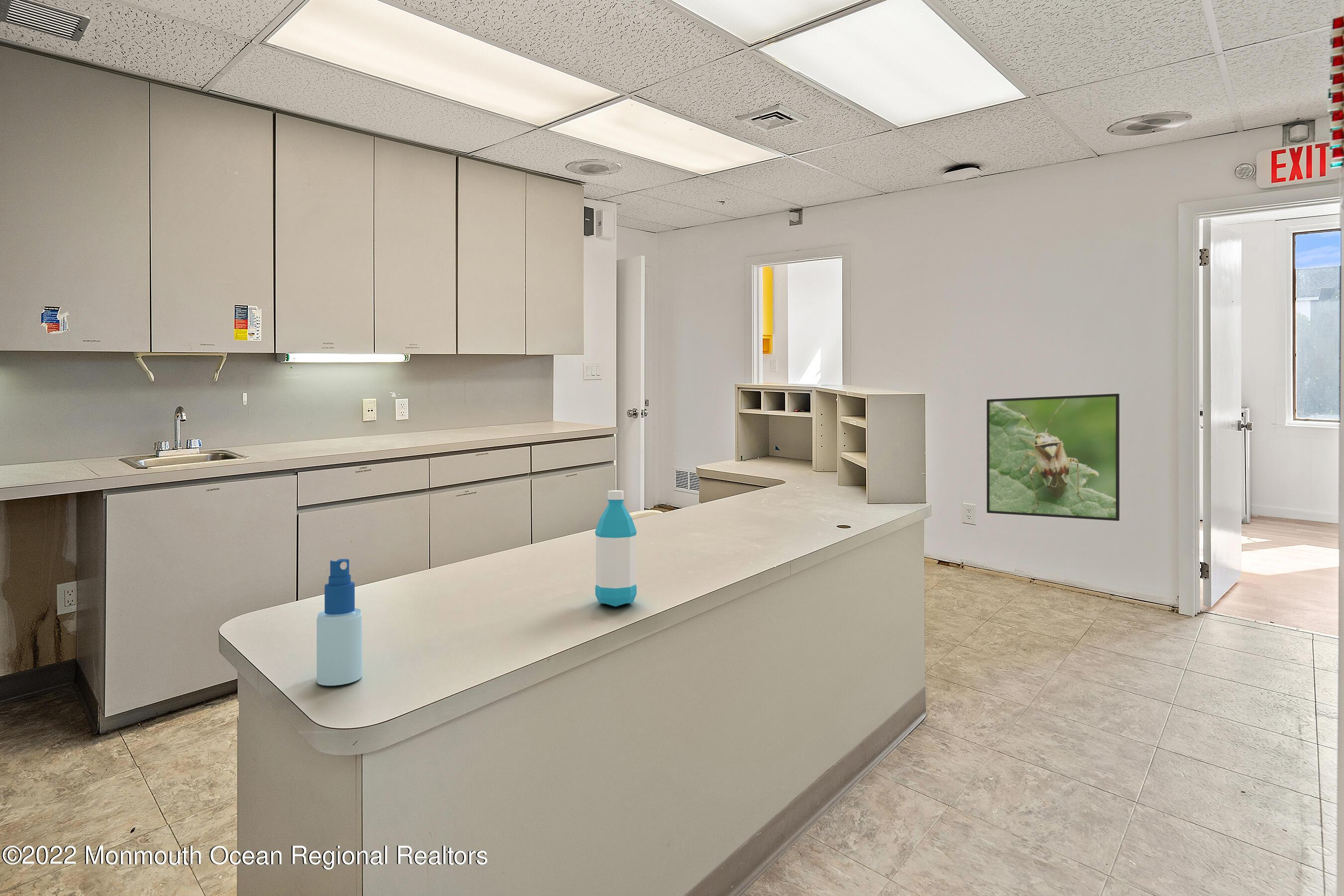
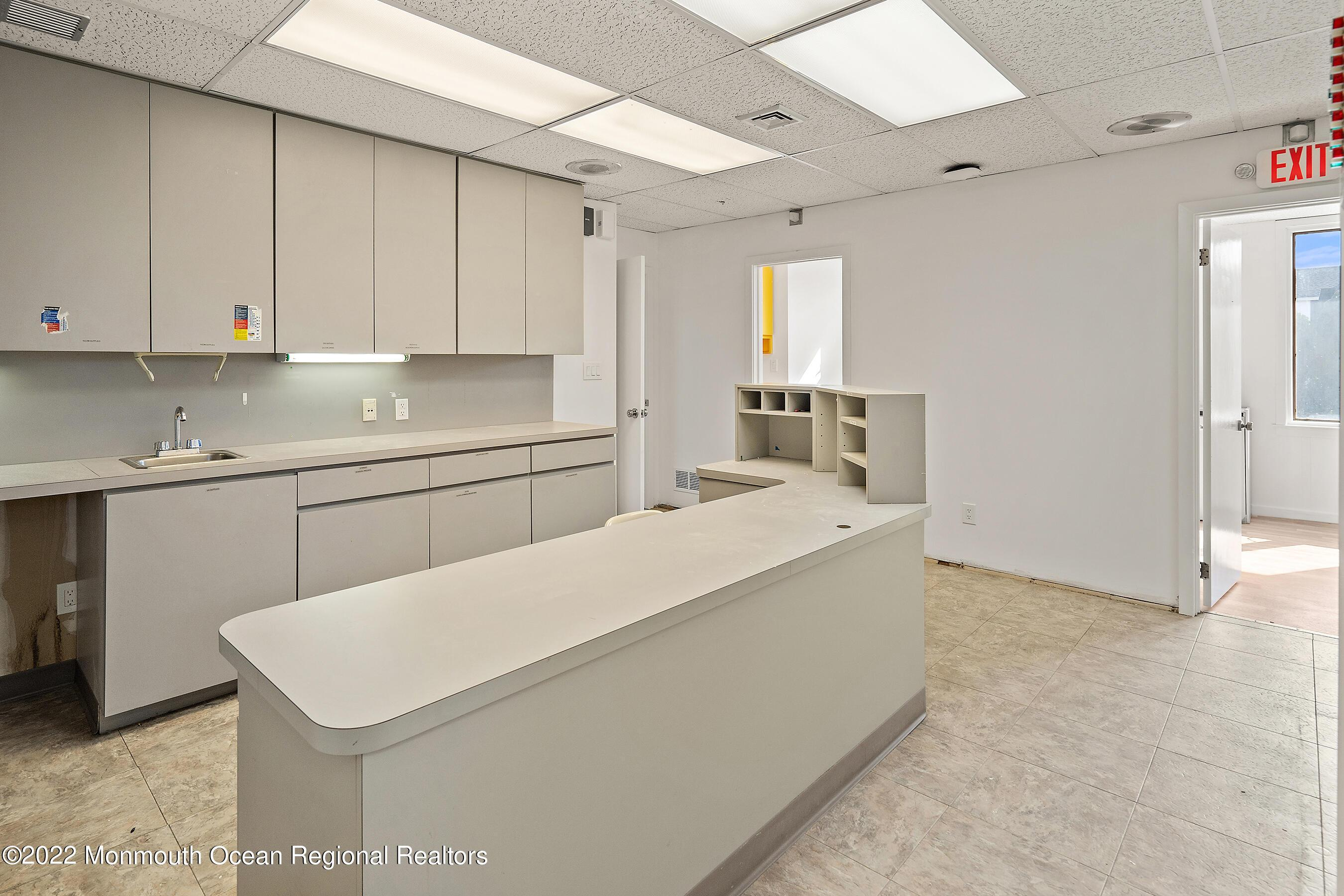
- water bottle [595,490,637,607]
- spray bottle [316,559,362,686]
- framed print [986,393,1120,521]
